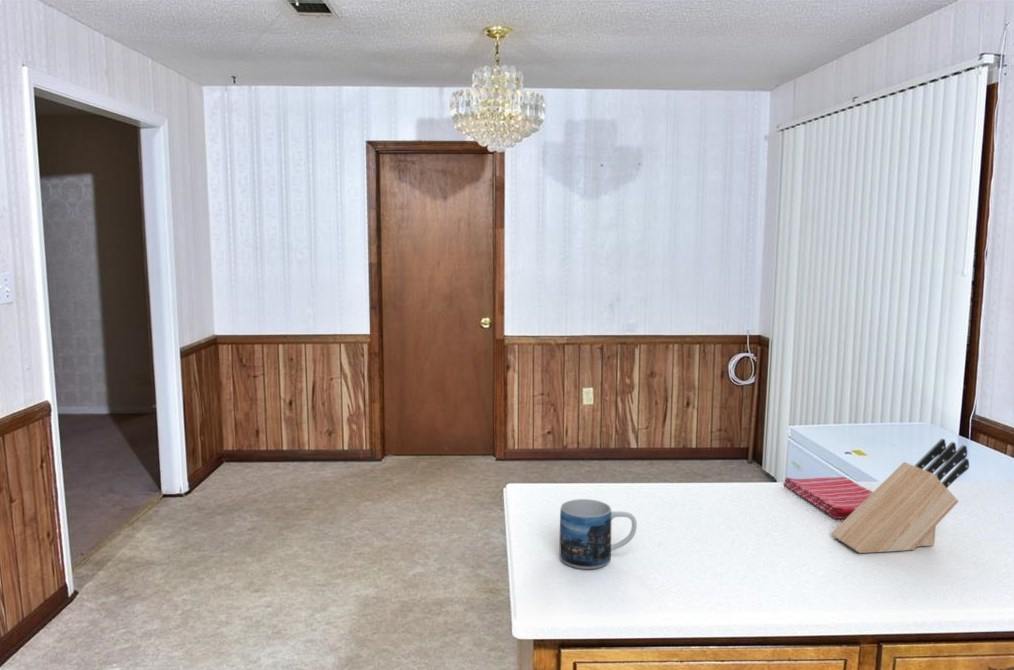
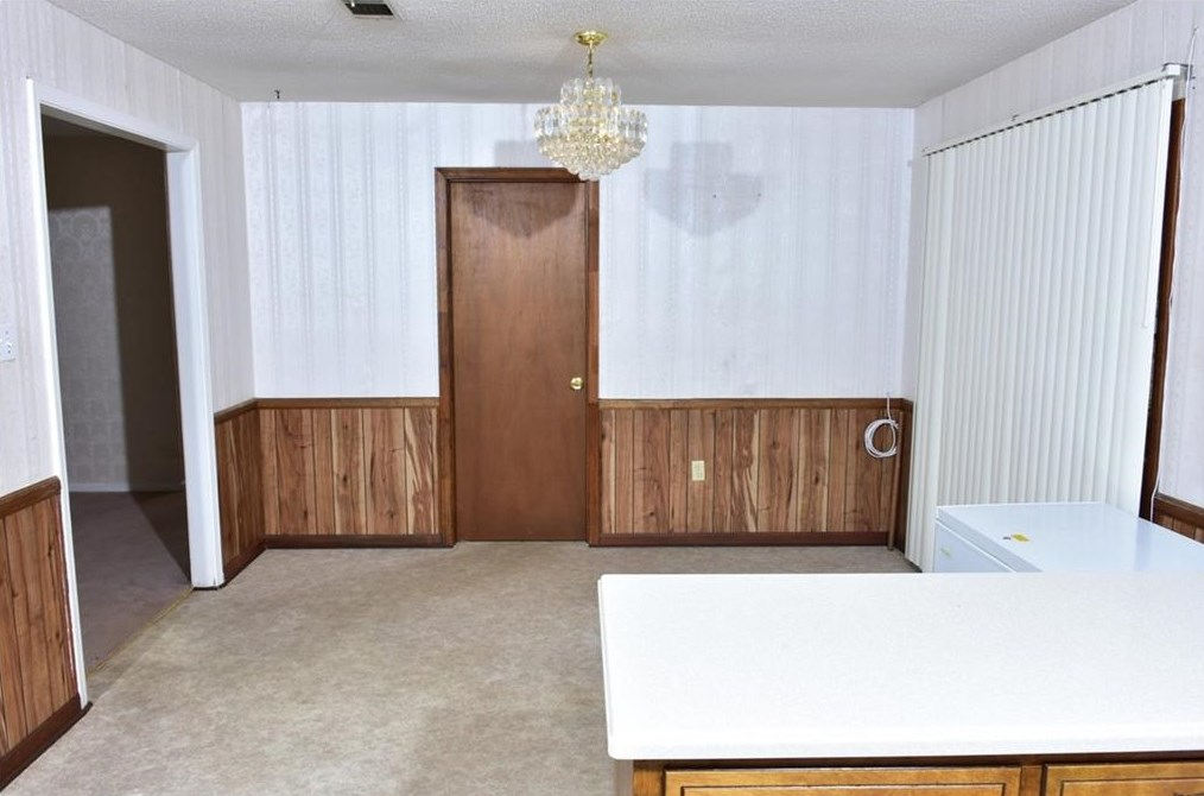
- dish towel [782,476,874,520]
- knife block [830,438,970,554]
- mug [559,498,638,570]
